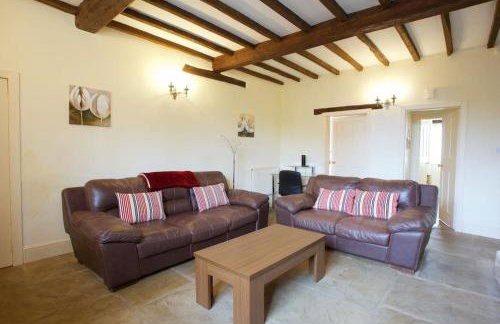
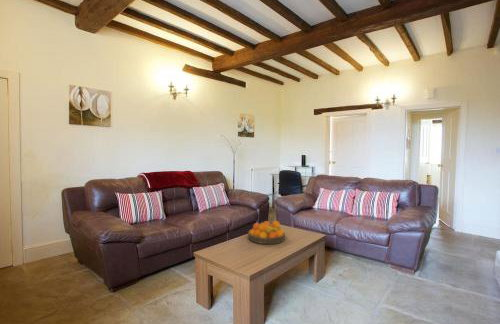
+ fruit bowl [247,220,286,245]
